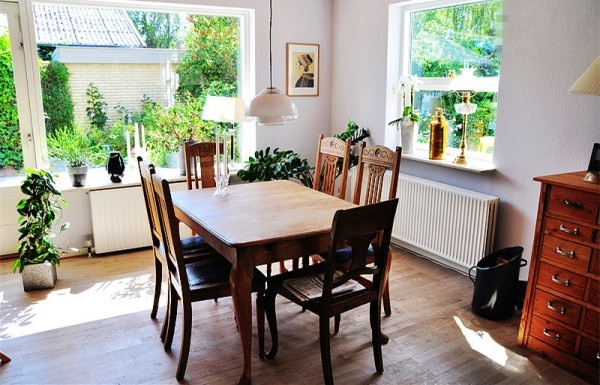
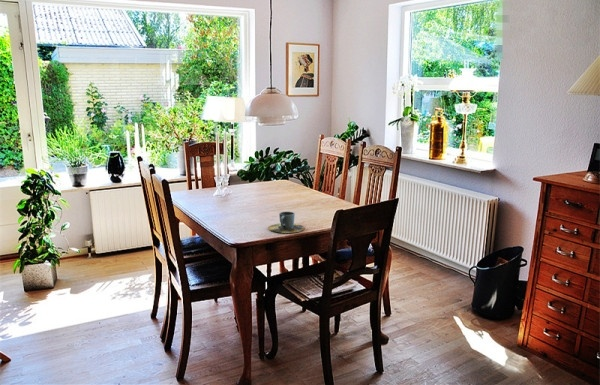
+ cup [267,211,306,234]
